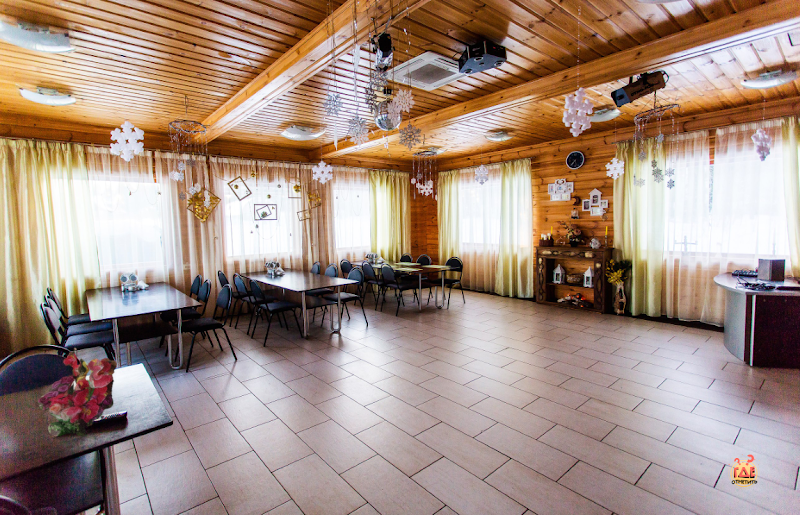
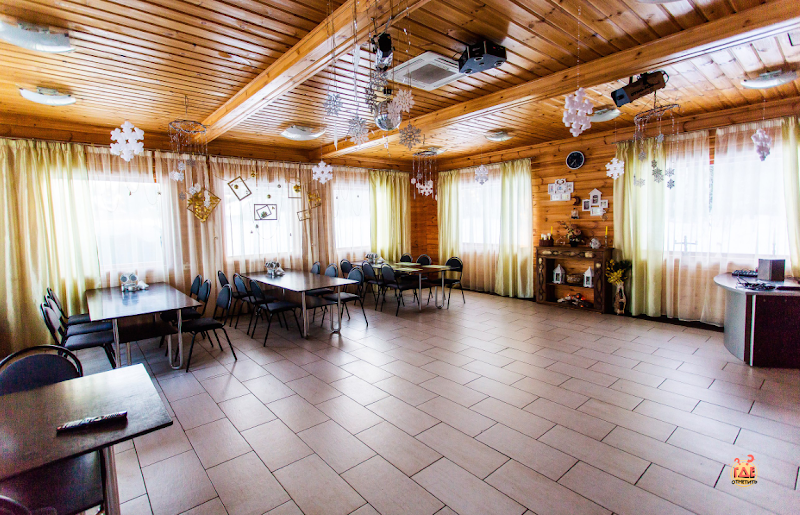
- flower [35,347,118,437]
